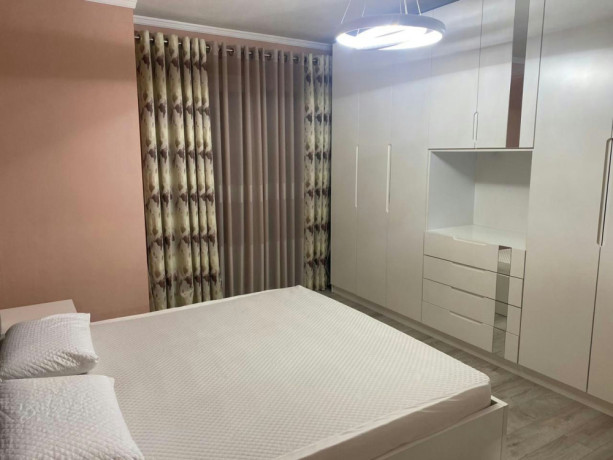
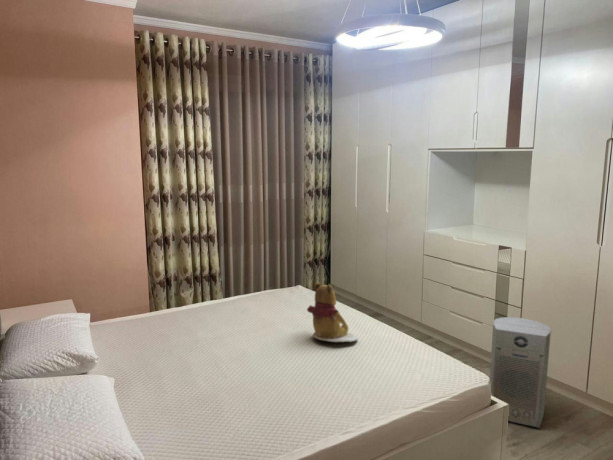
+ fan [489,316,552,429]
+ teddy bear [306,282,359,349]
